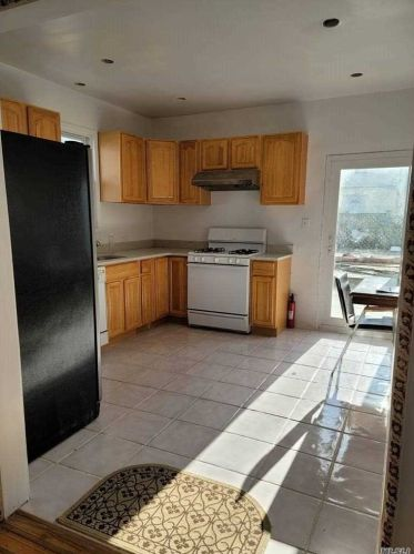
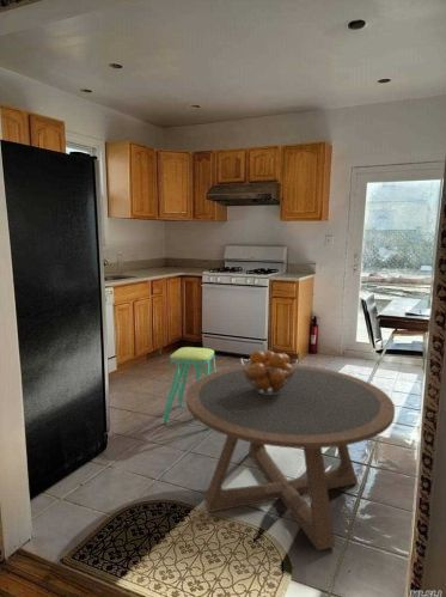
+ fruit basket [239,349,298,395]
+ coffee table [185,364,396,552]
+ stool [163,346,216,430]
